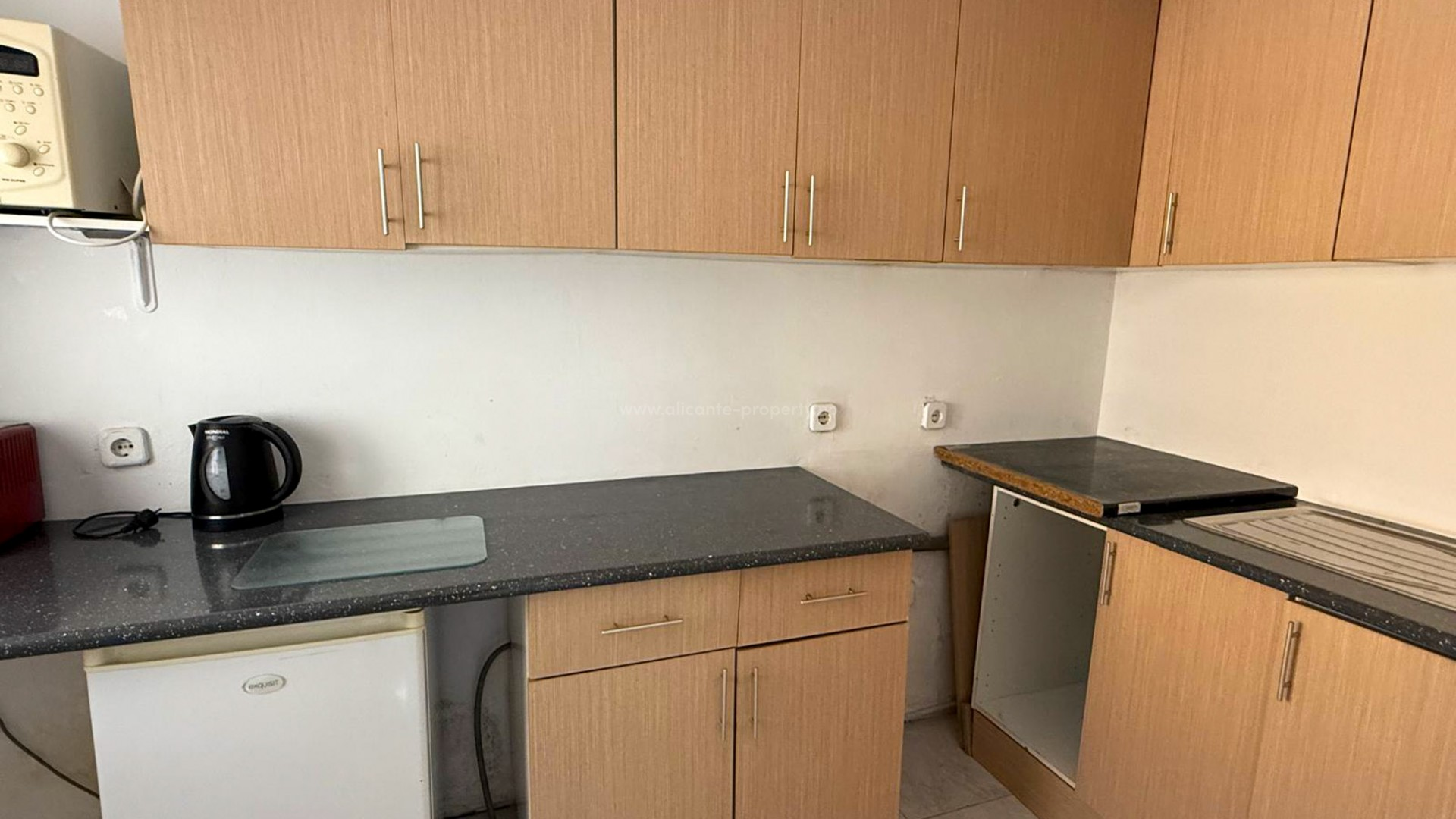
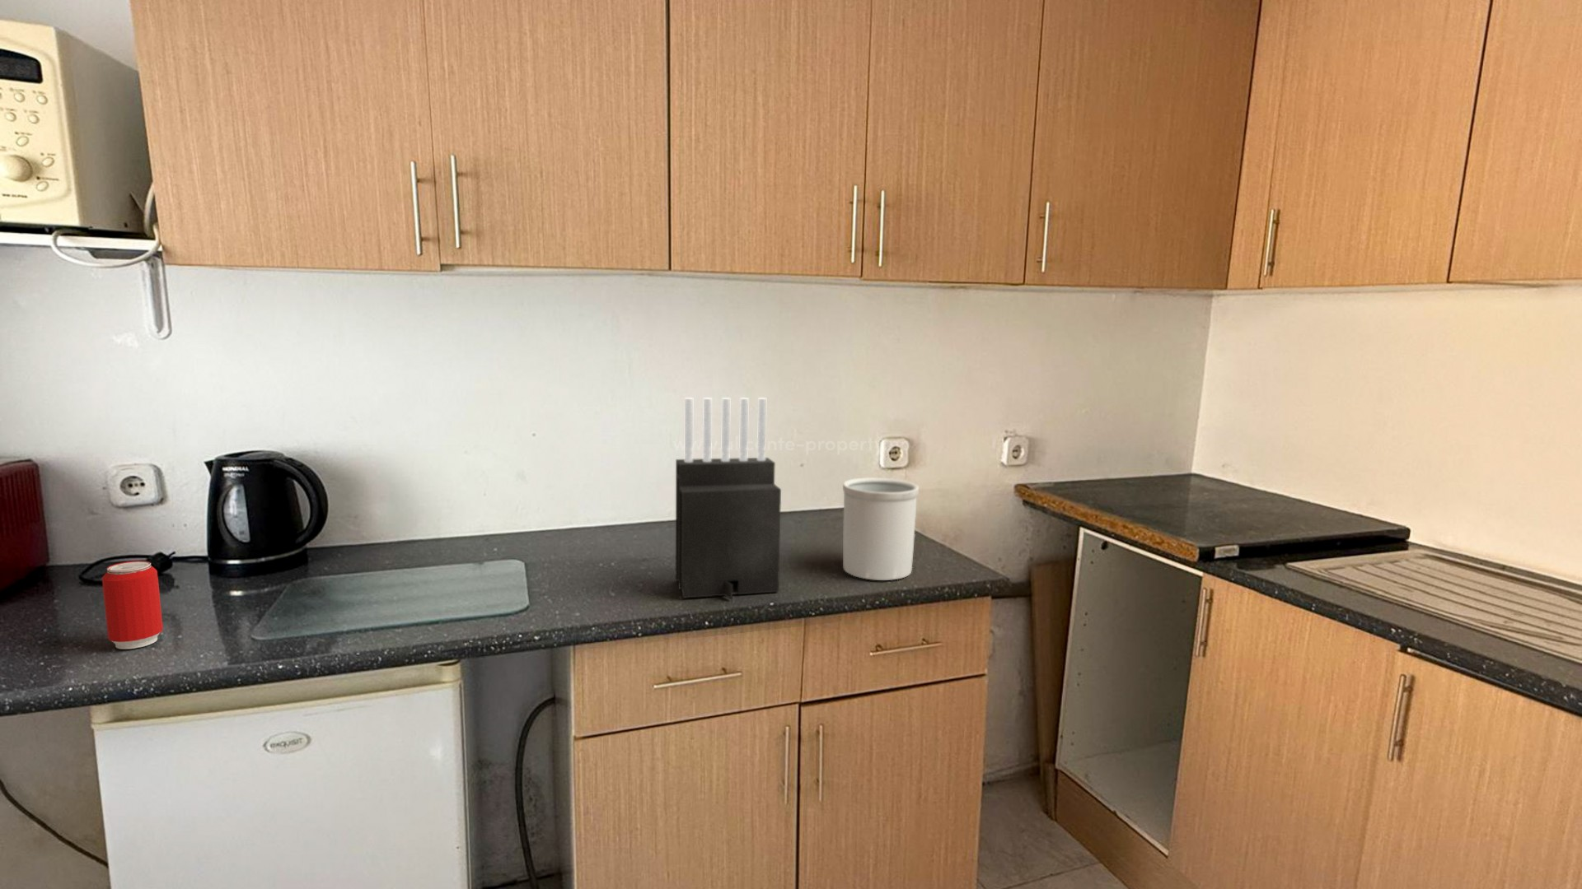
+ beverage can [101,560,164,650]
+ knife block [675,397,782,600]
+ utensil holder [842,477,919,581]
